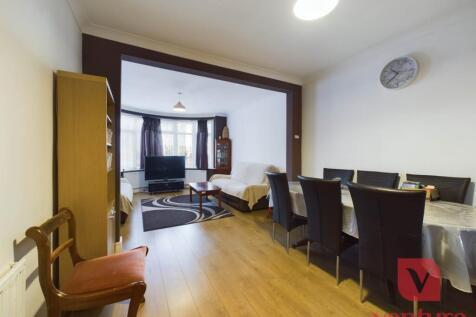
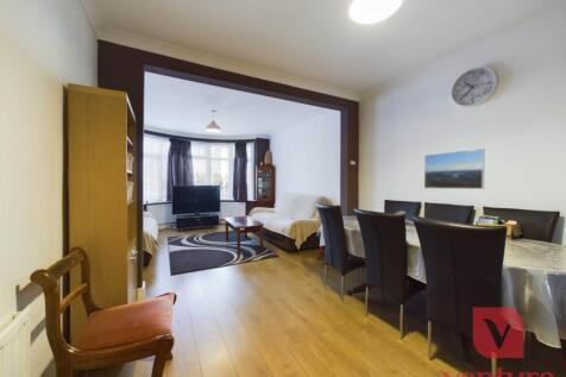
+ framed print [423,147,486,190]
